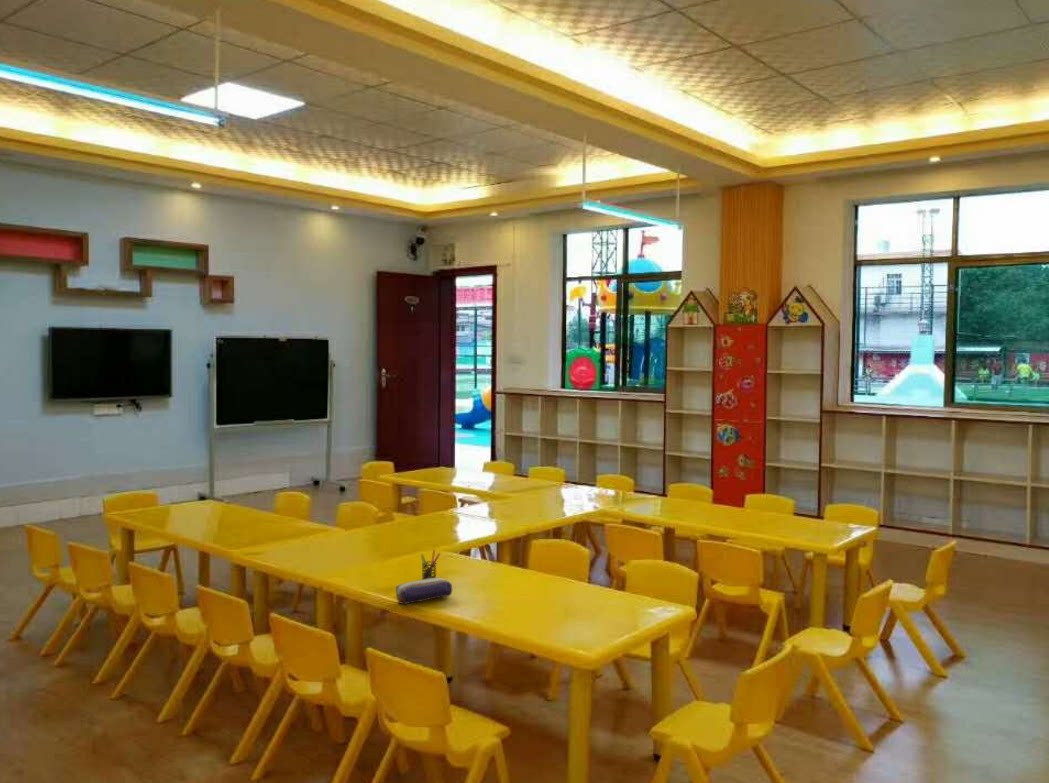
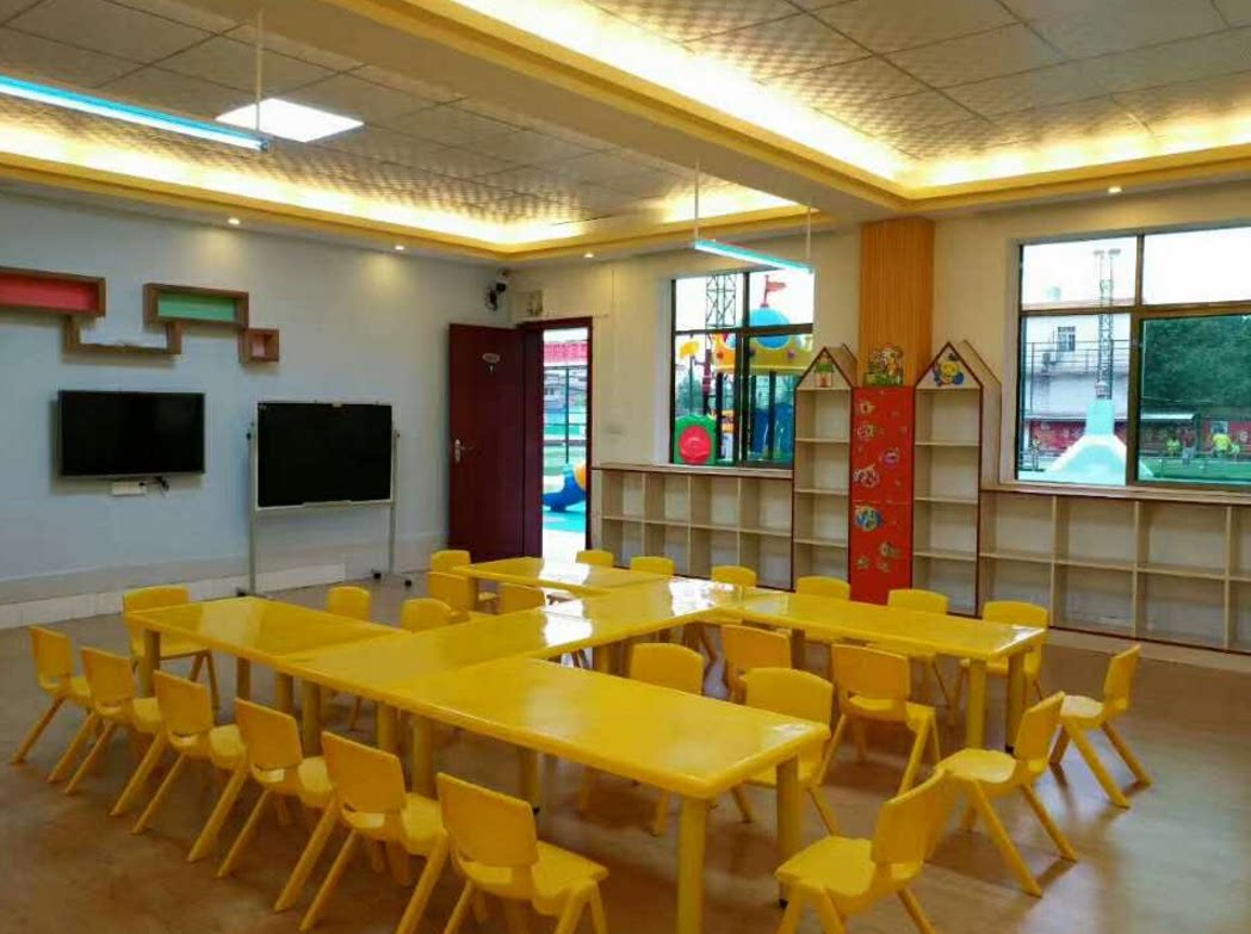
- pencil case [395,577,453,605]
- pen holder [420,548,441,580]
